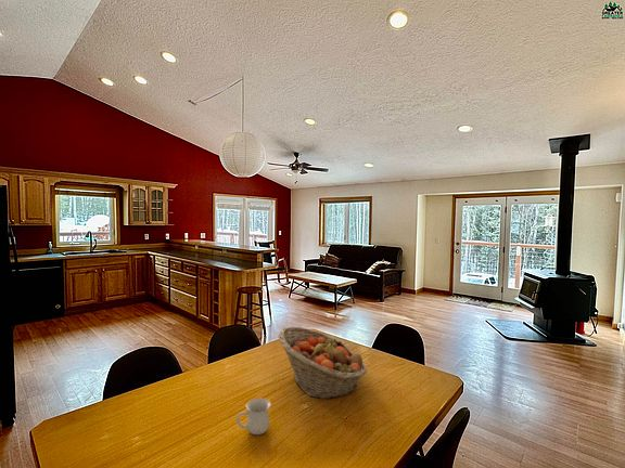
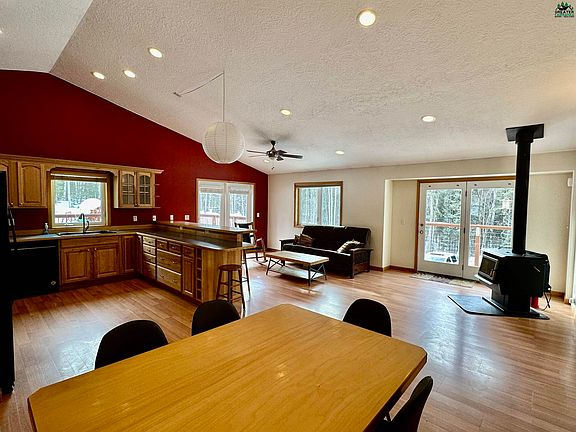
- mug [235,396,271,435]
- fruit basket [277,326,368,400]
